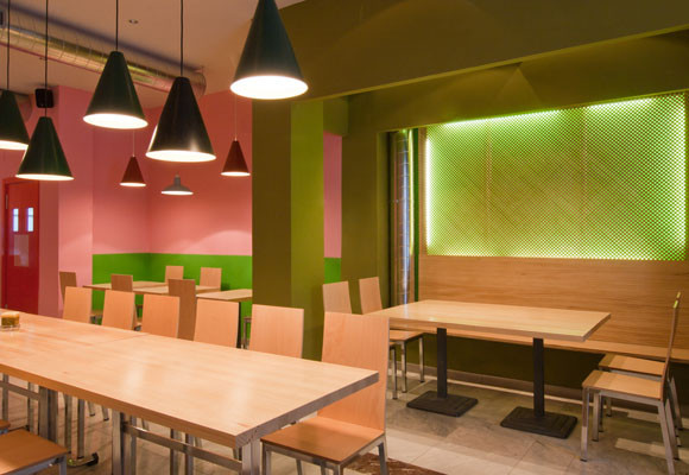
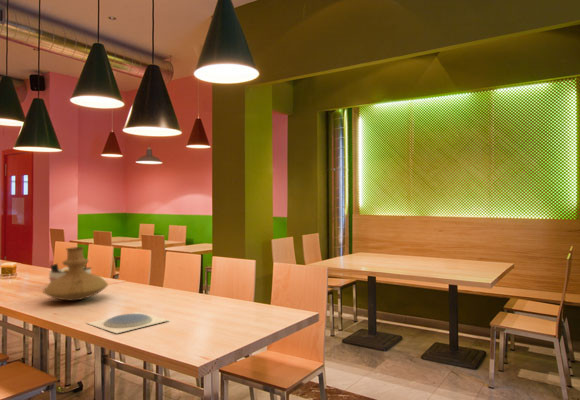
+ plate [86,311,170,334]
+ bowl [48,263,93,282]
+ vase [42,246,109,302]
